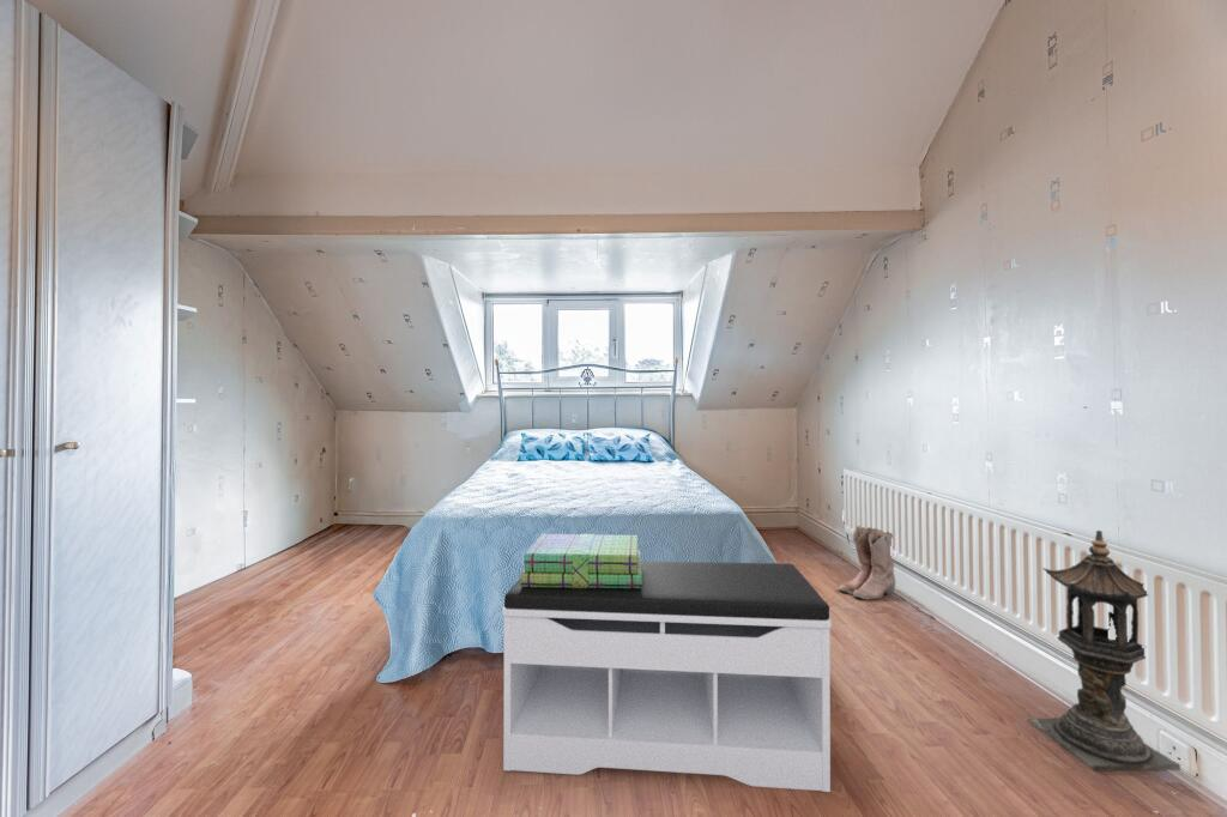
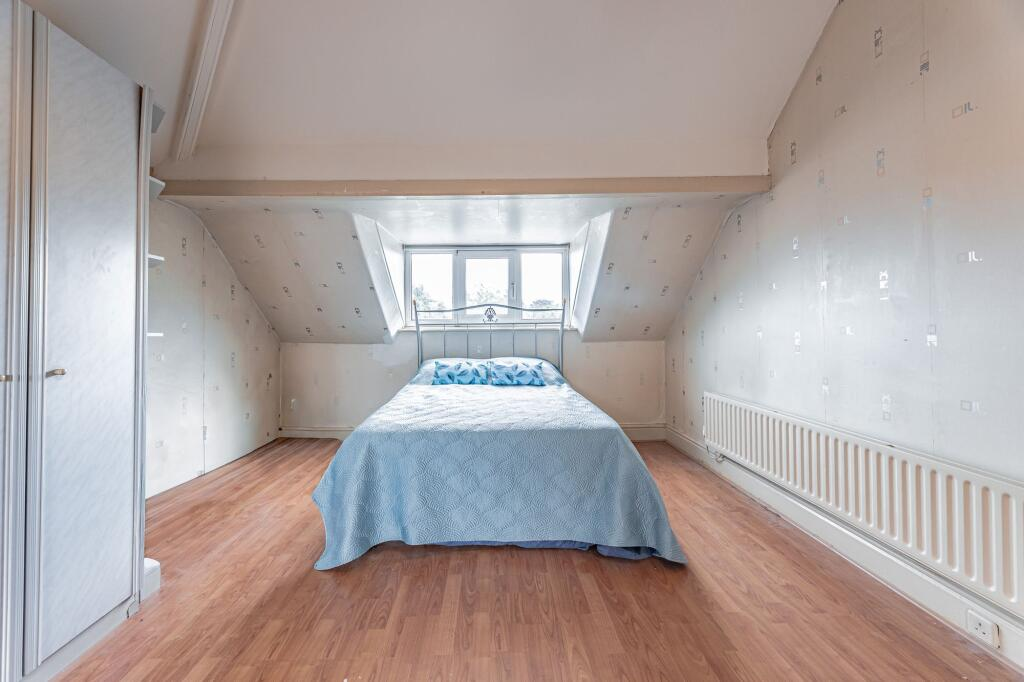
- bench [501,559,833,793]
- stack of books [520,533,642,588]
- lantern [1027,529,1181,771]
- boots [836,524,896,600]
